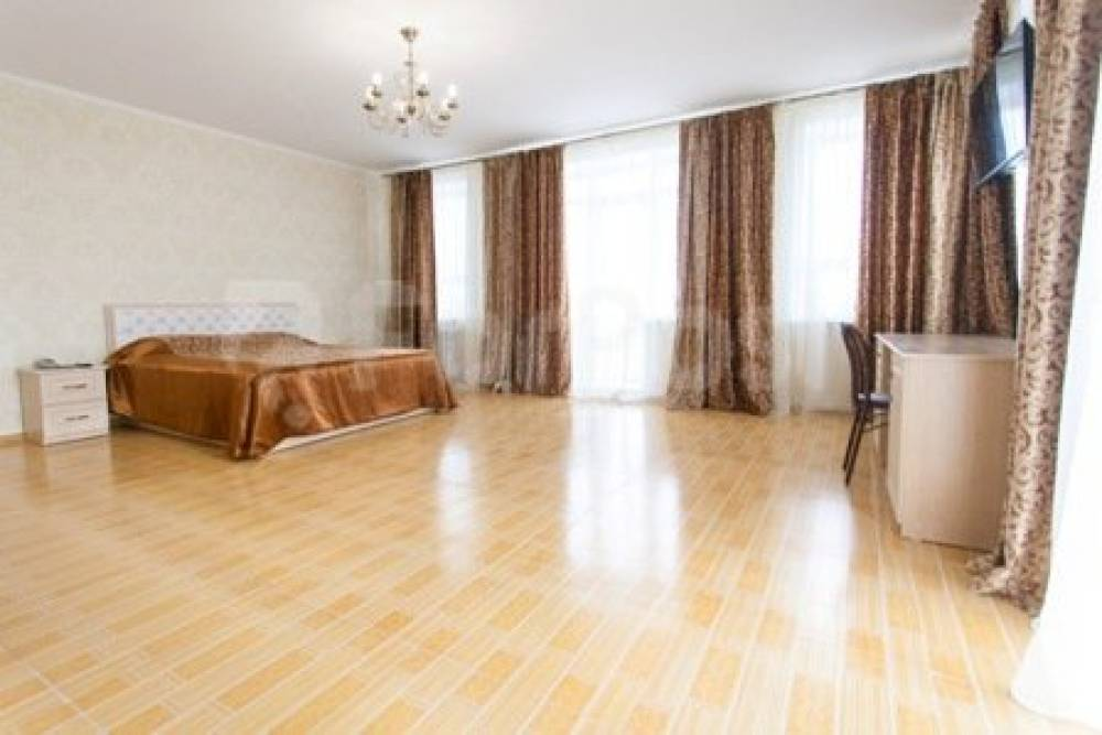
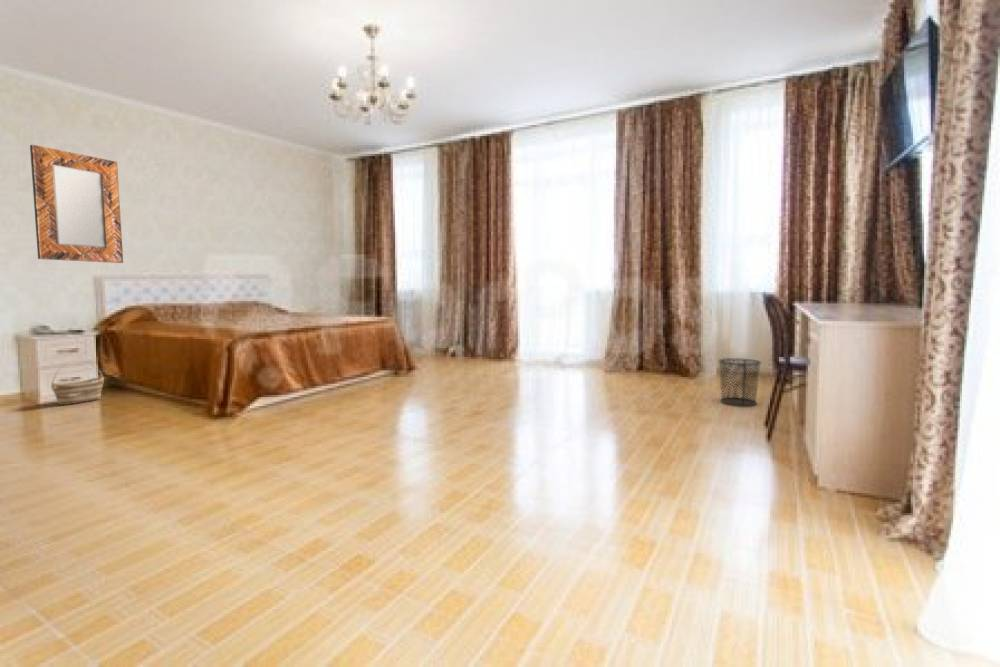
+ home mirror [29,144,124,264]
+ waste bin [717,357,763,407]
+ basket [50,359,105,406]
